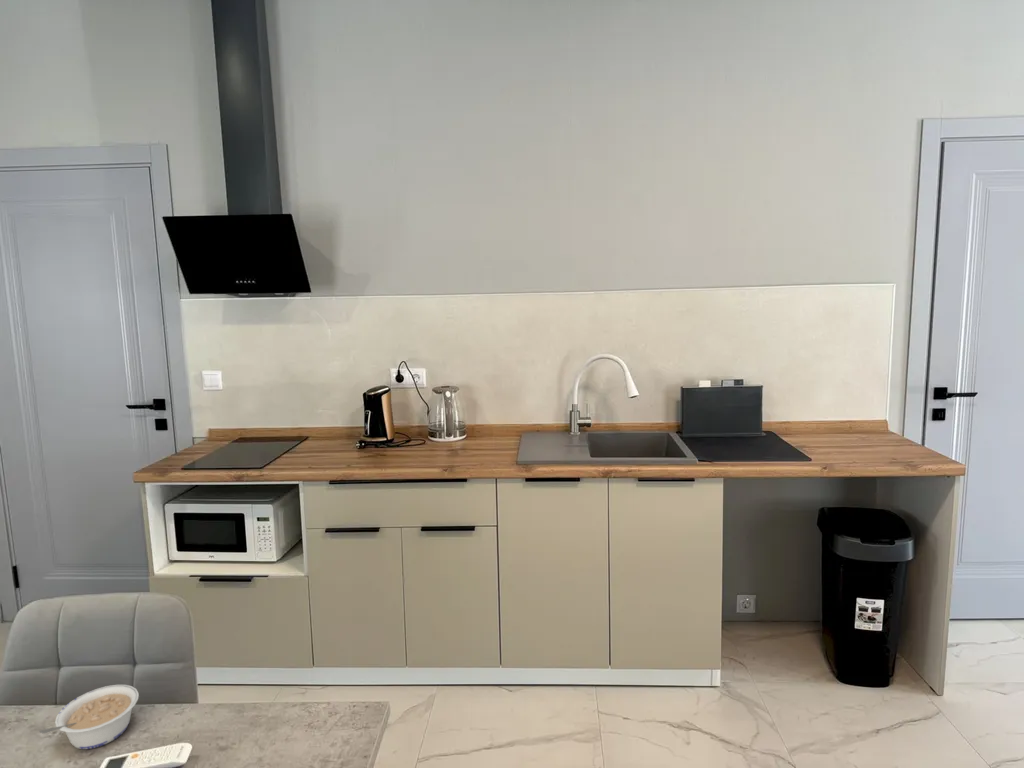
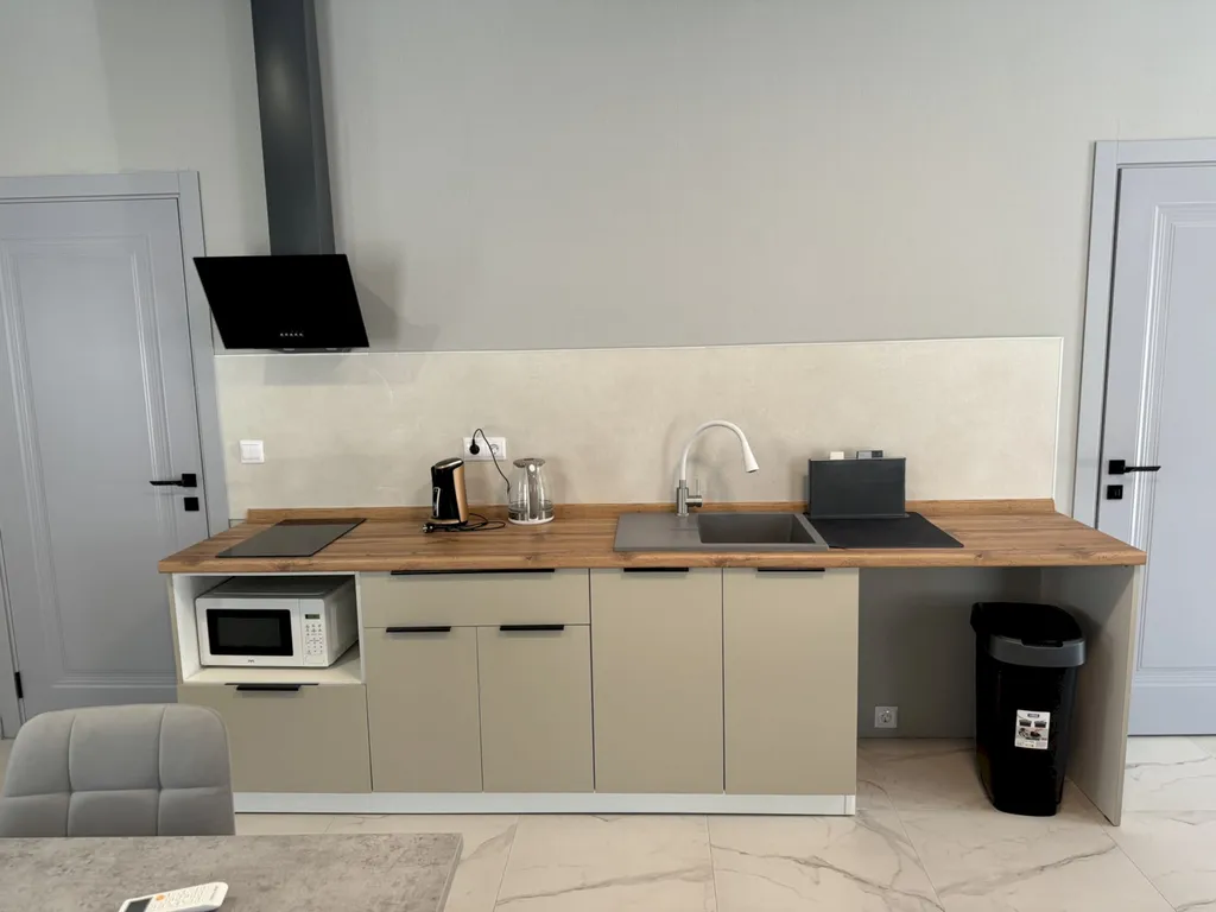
- legume [38,684,140,750]
